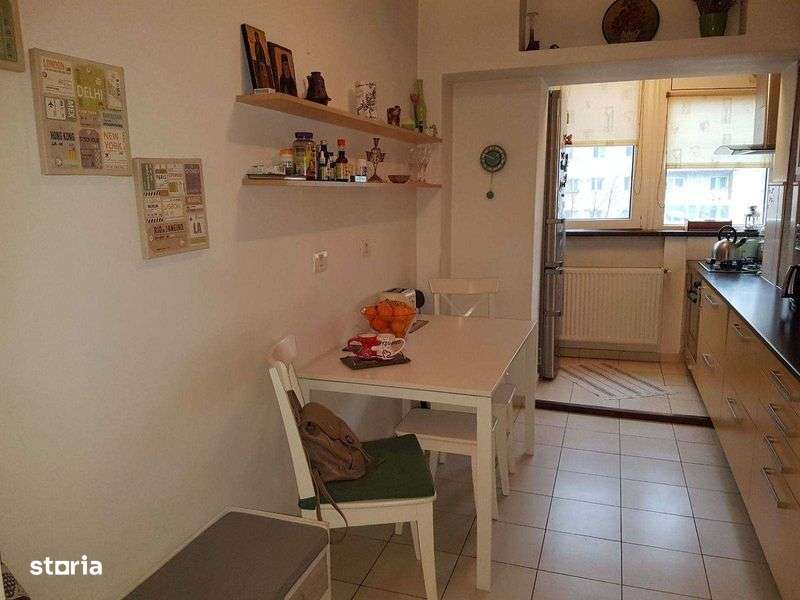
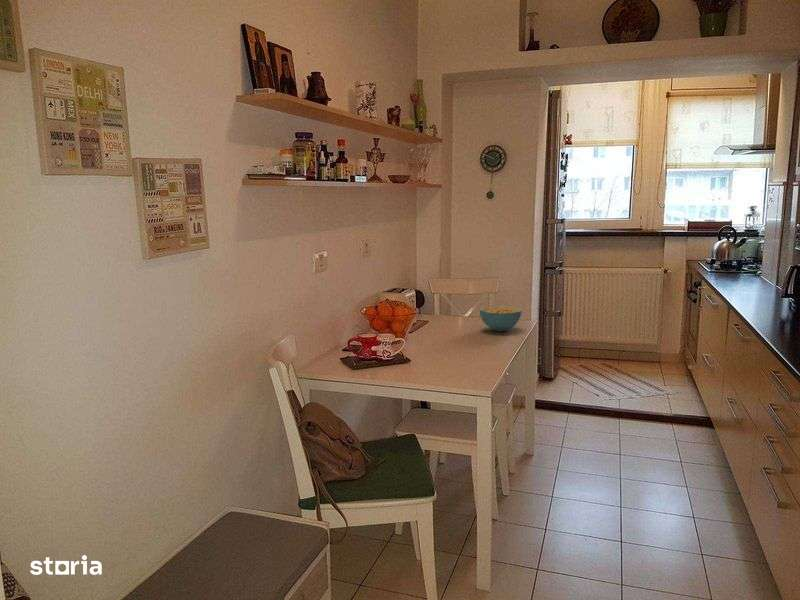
+ cereal bowl [479,305,523,332]
